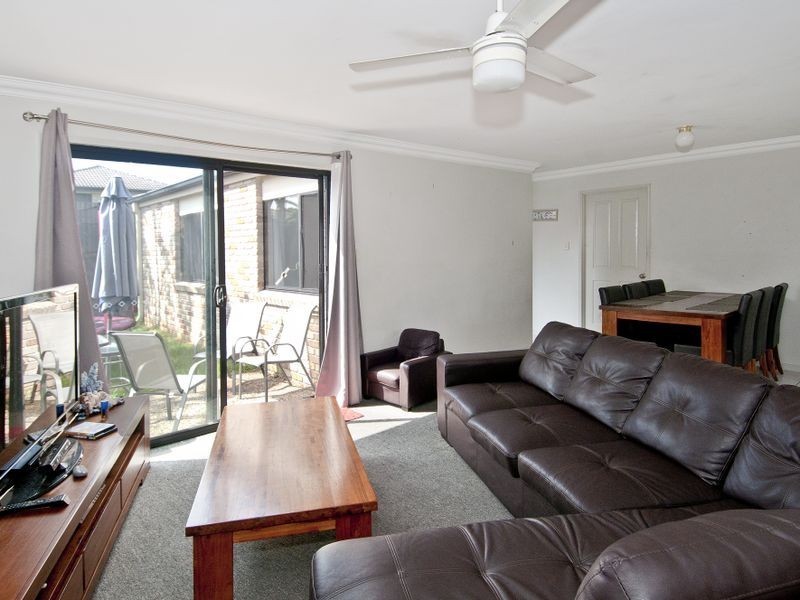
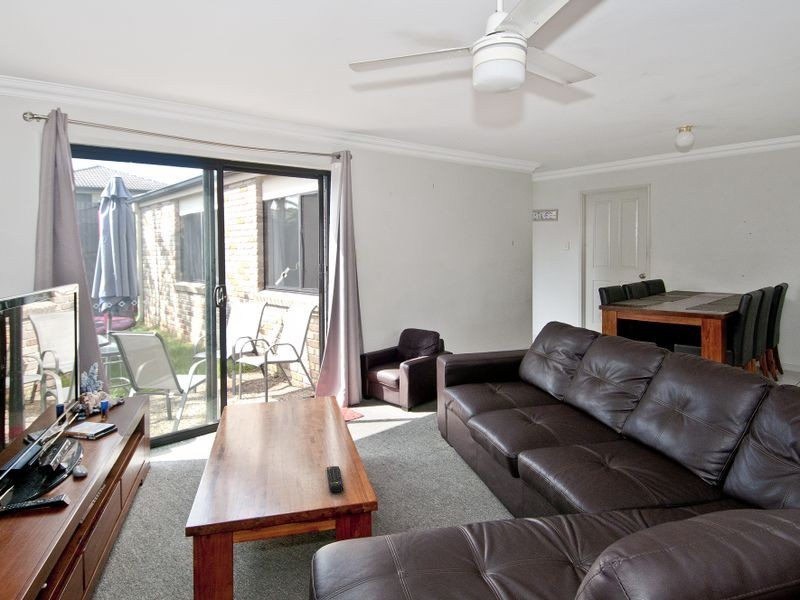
+ remote control [326,465,344,493]
